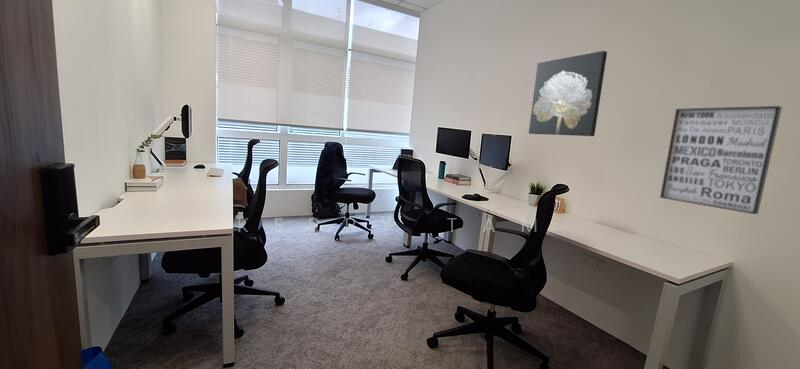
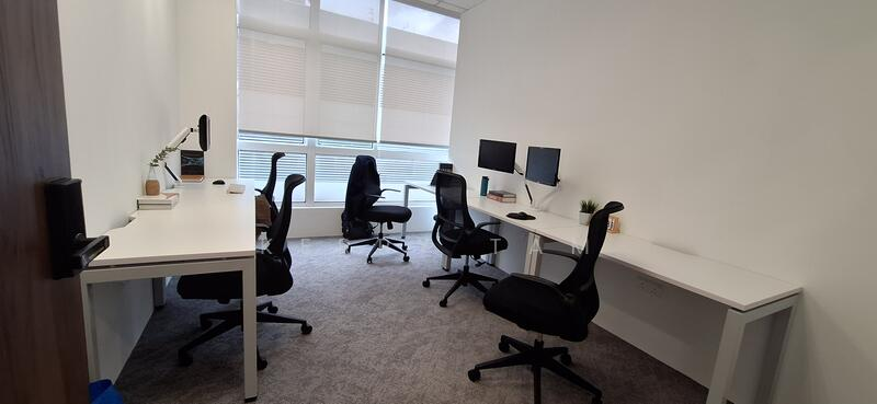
- wall art [528,50,608,137]
- wall art [659,105,783,215]
